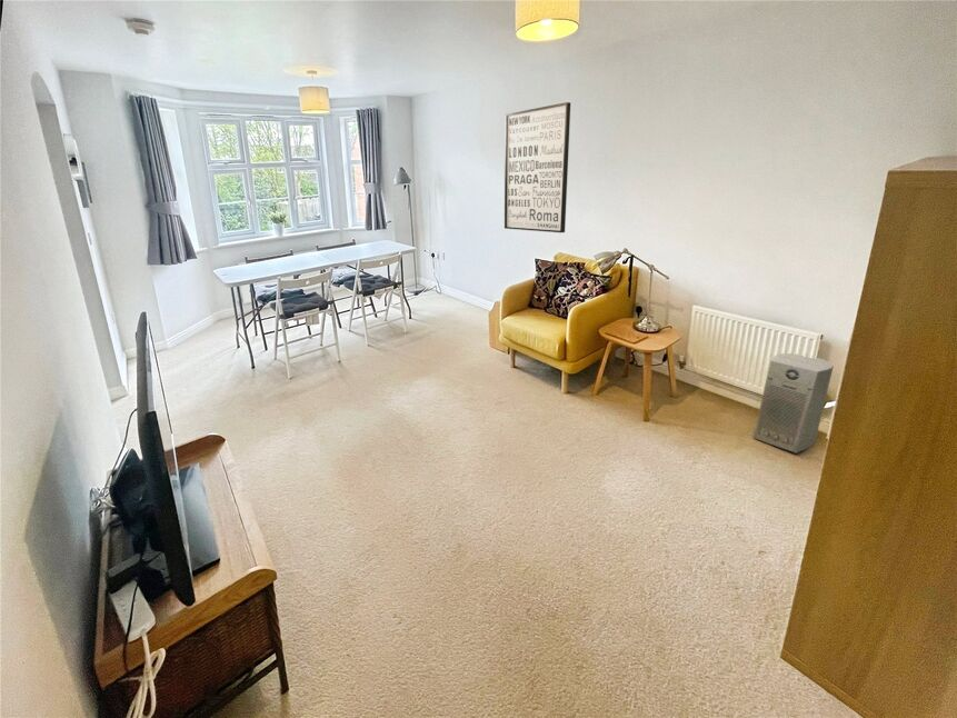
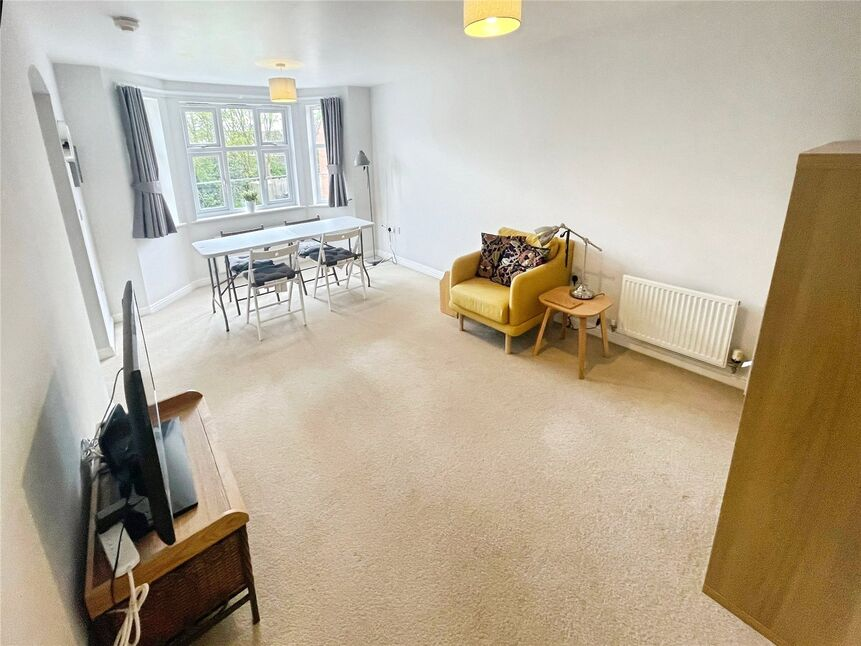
- fan [752,352,835,455]
- wall art [504,101,571,233]
